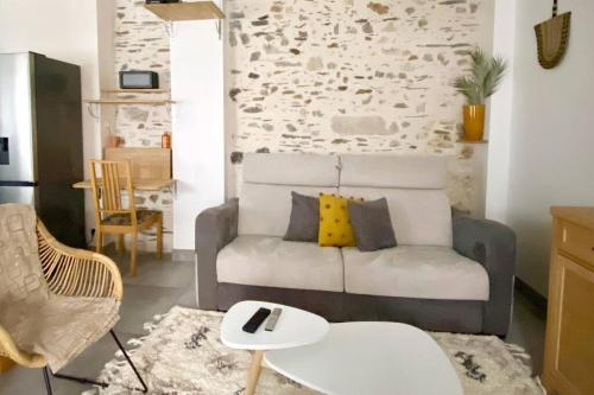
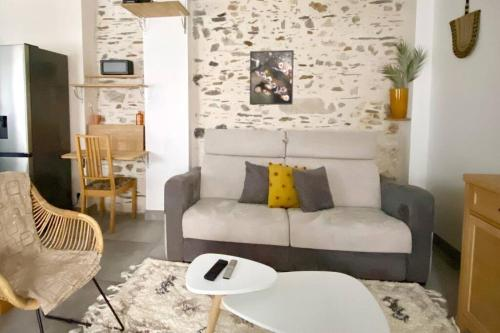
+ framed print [249,49,295,106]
